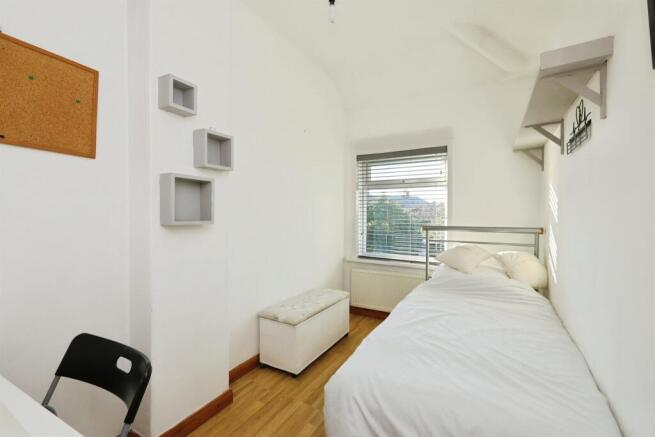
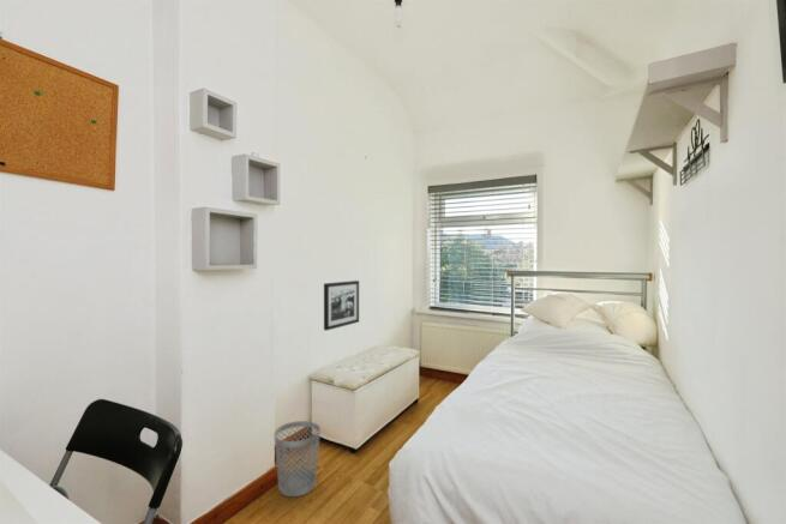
+ picture frame [323,279,360,332]
+ wastebasket [272,420,322,498]
